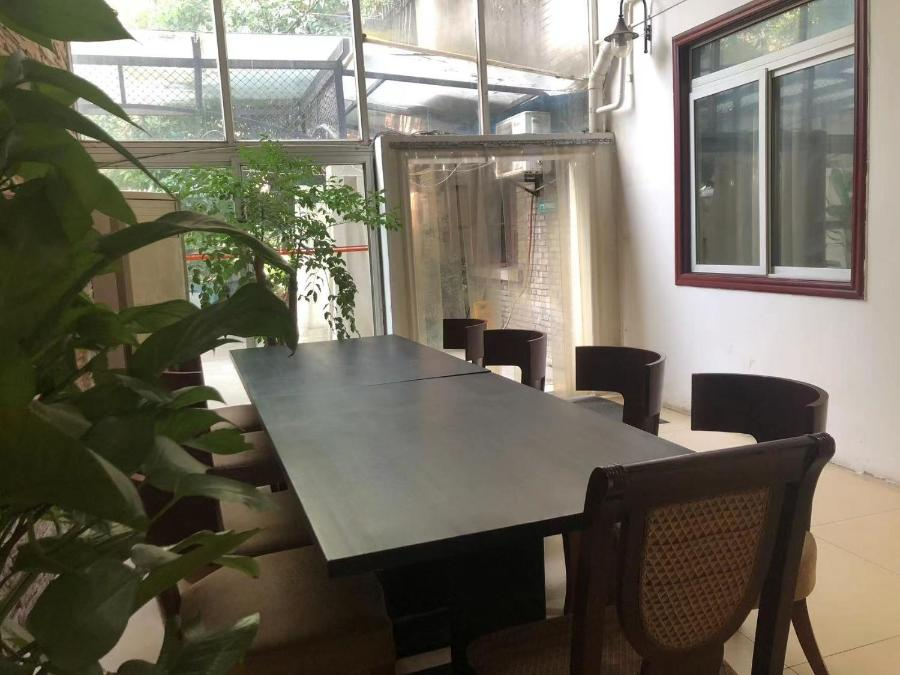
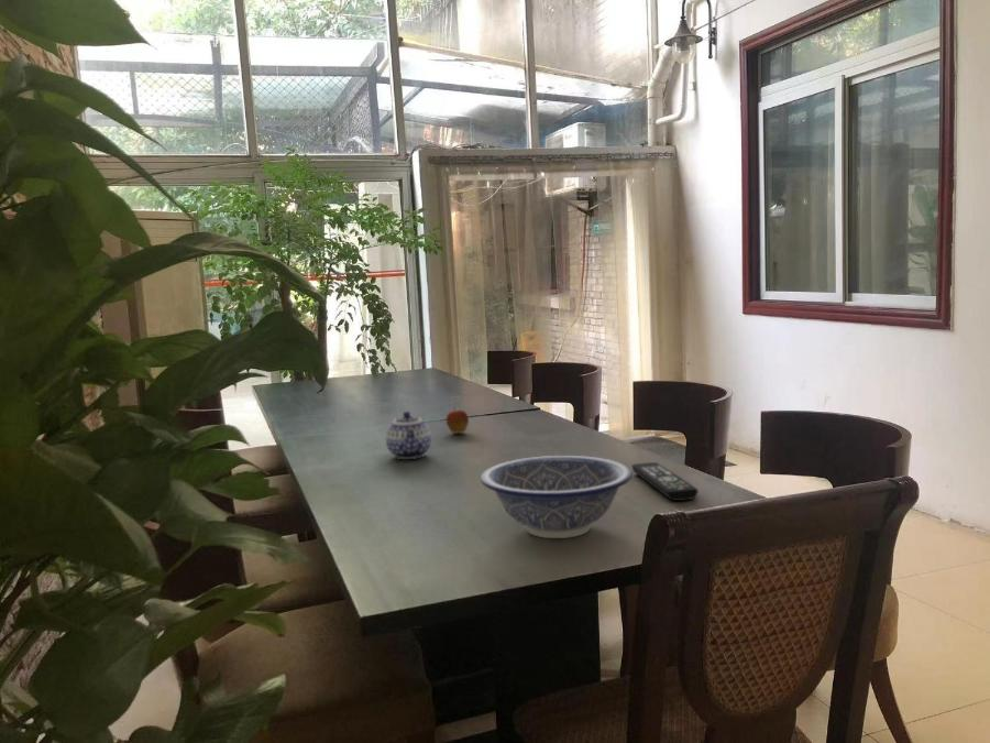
+ decorative bowl [480,455,634,539]
+ teapot [385,411,432,460]
+ remote control [630,461,698,502]
+ fruit [446,405,470,435]
